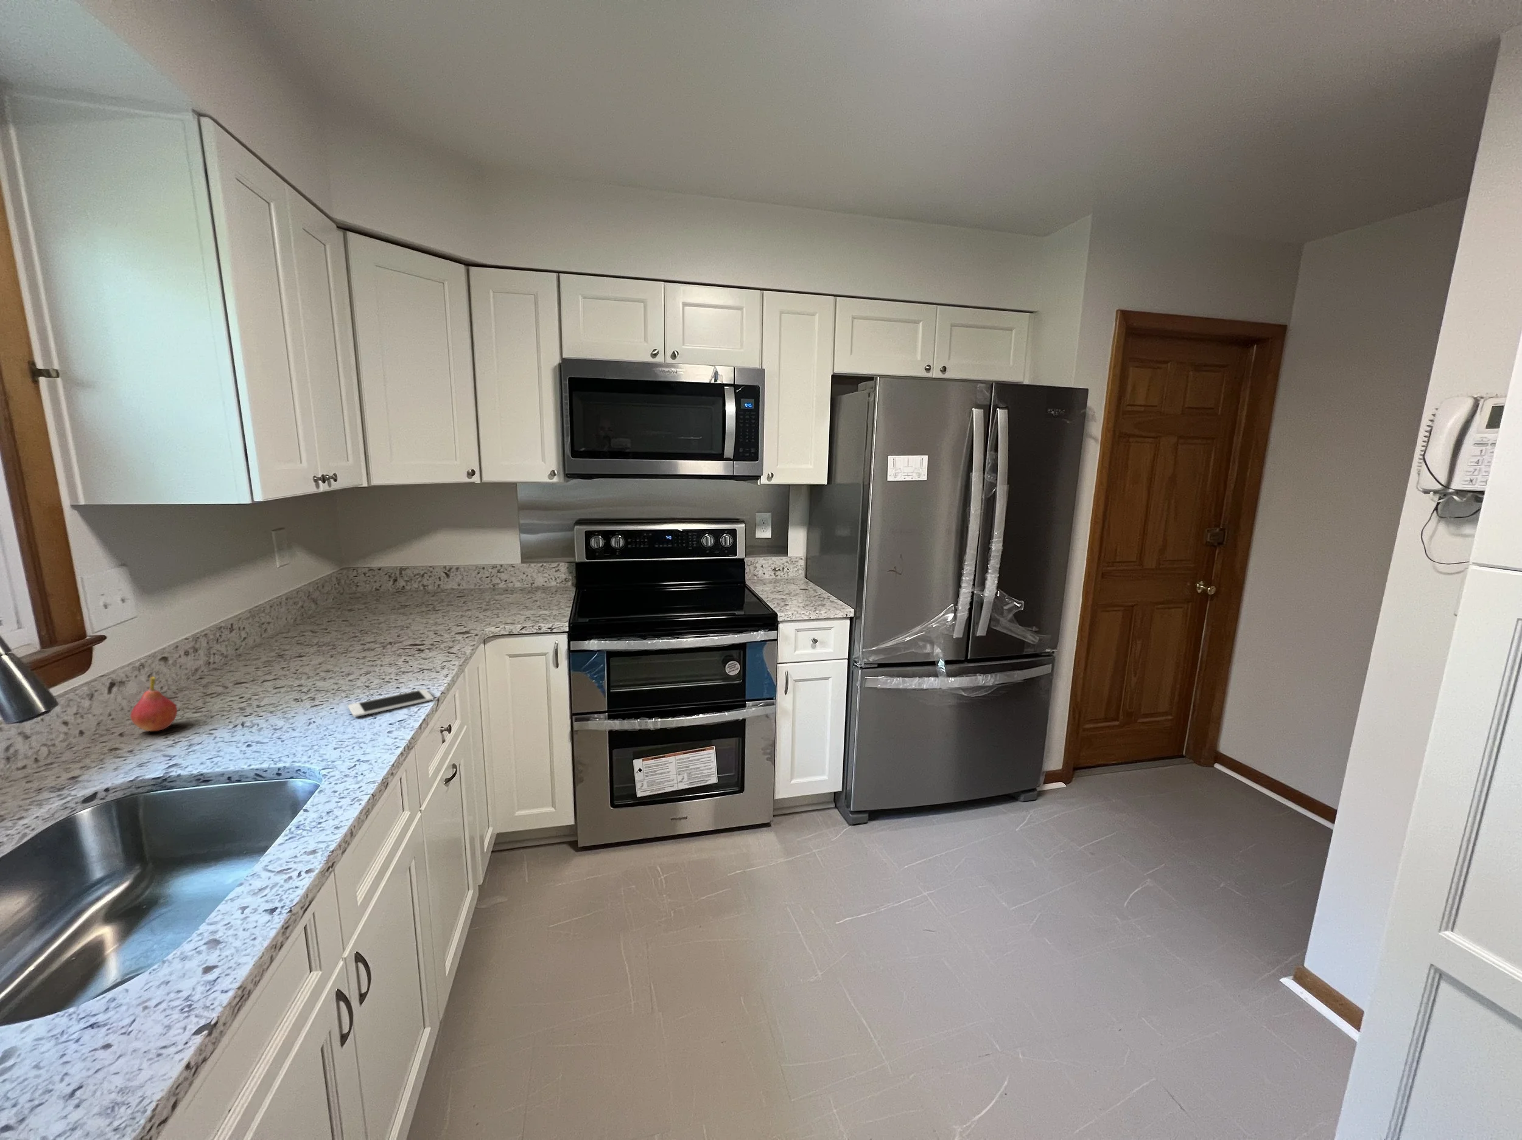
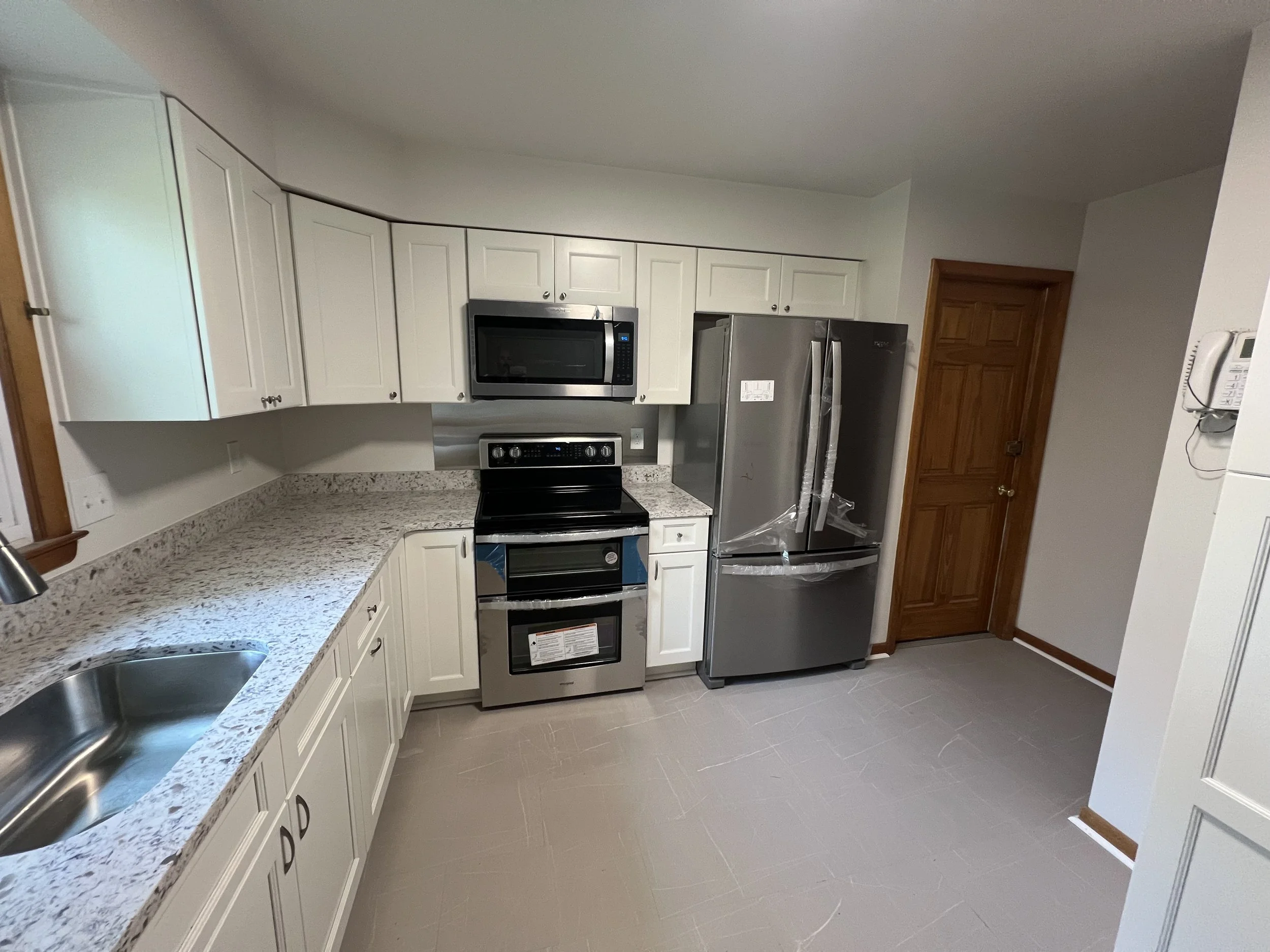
- fruit [129,675,177,732]
- cell phone [348,689,434,718]
